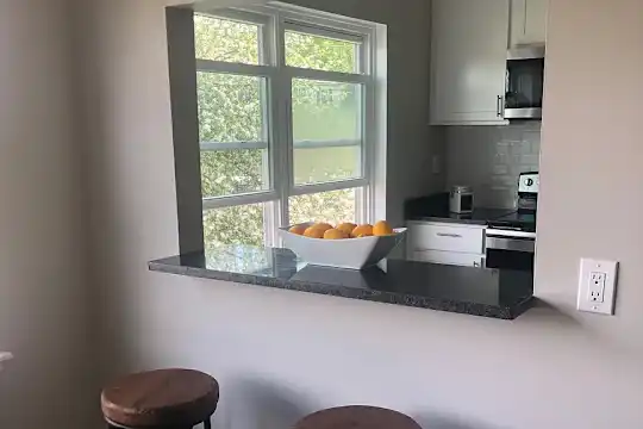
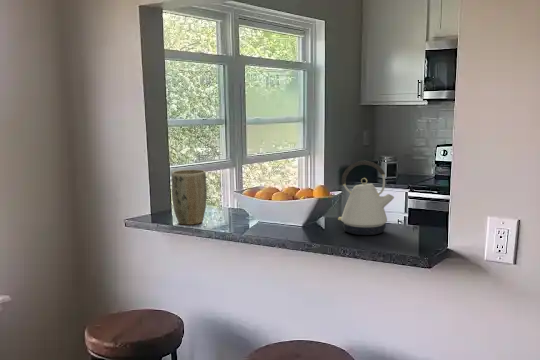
+ kettle [337,160,395,236]
+ plant pot [171,169,208,226]
